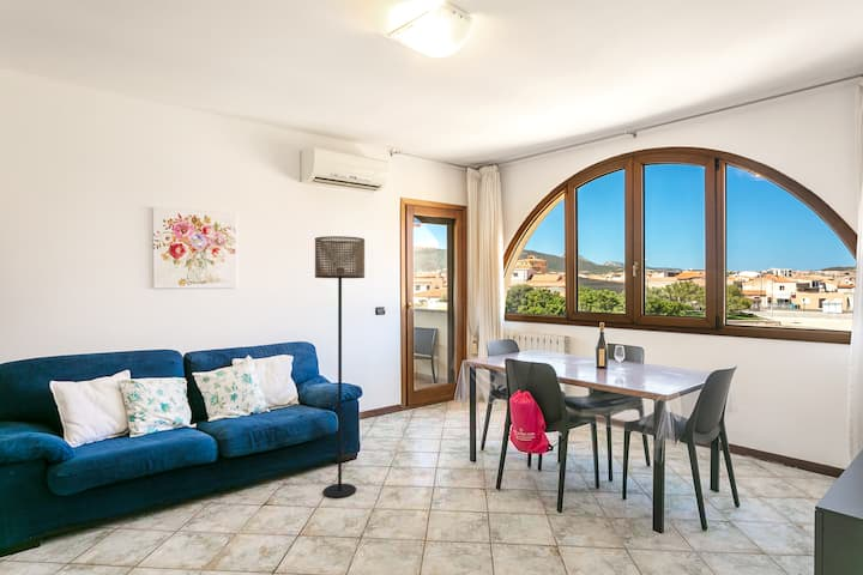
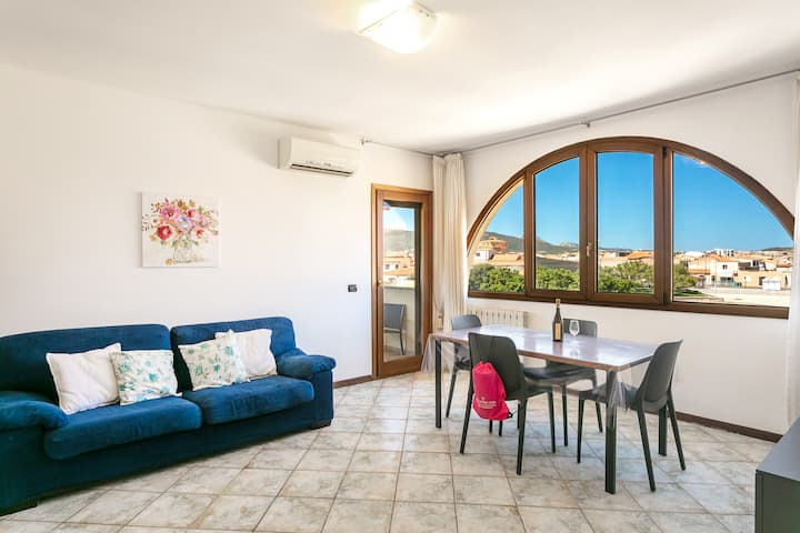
- floor lamp [314,235,366,498]
